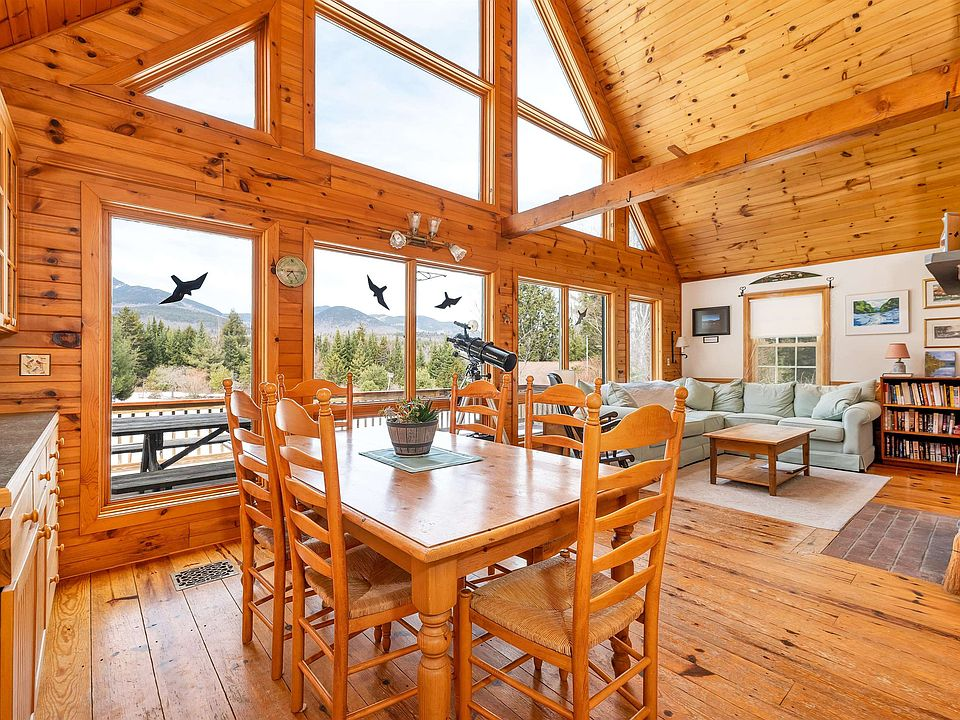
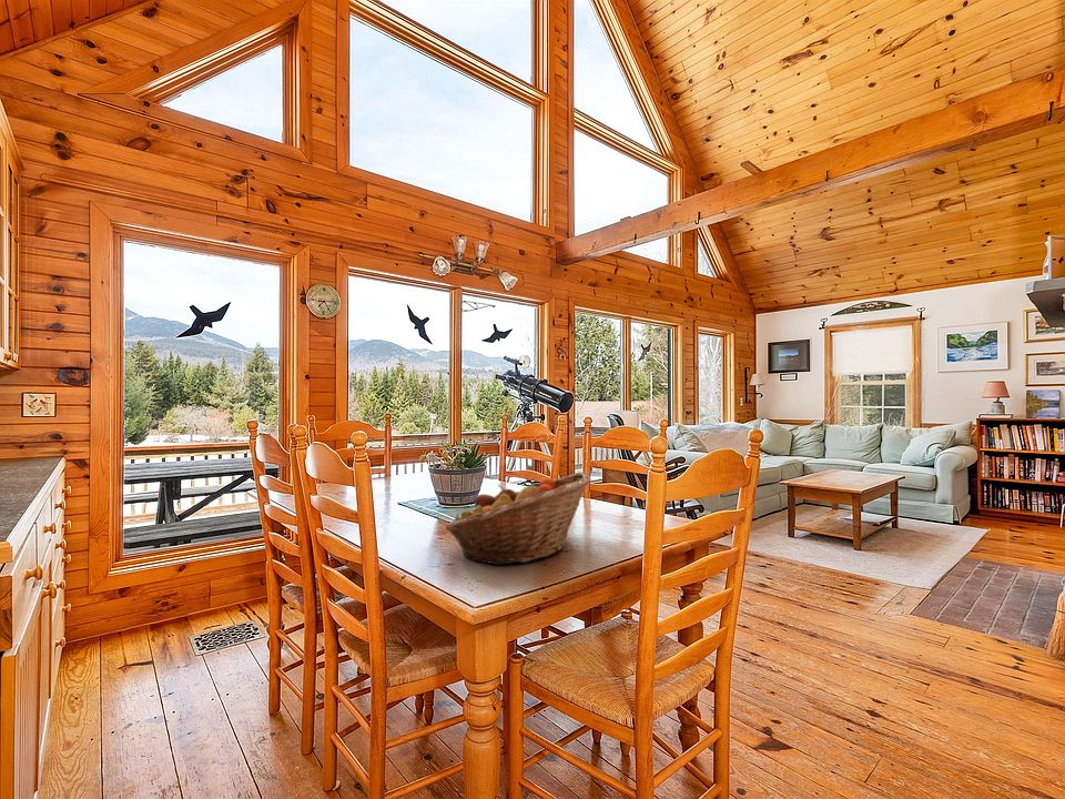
+ fruit basket [445,472,591,566]
